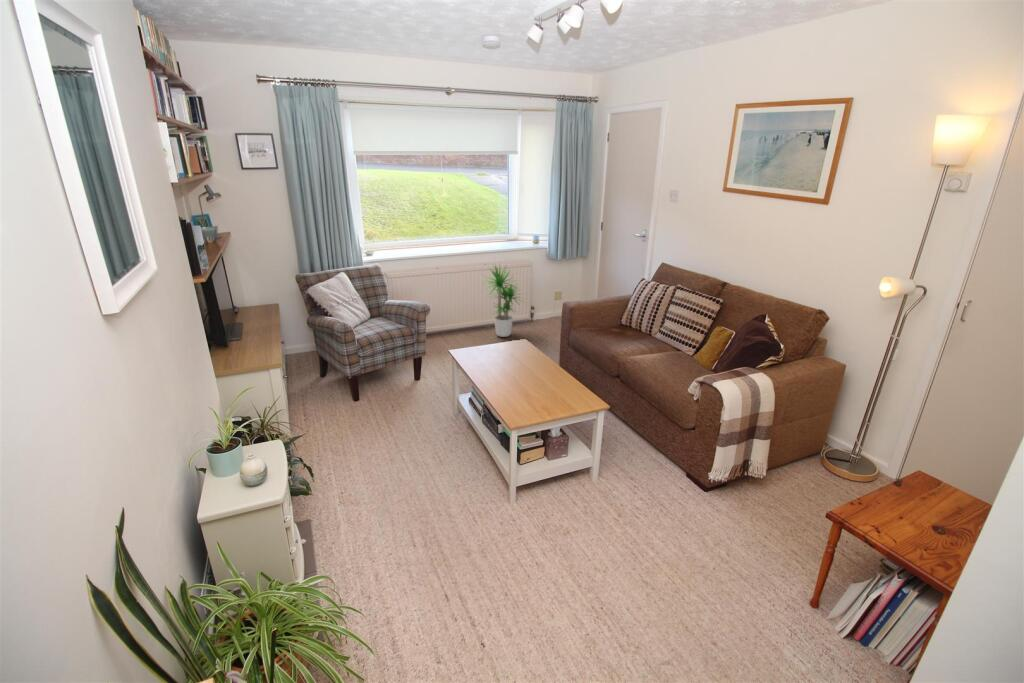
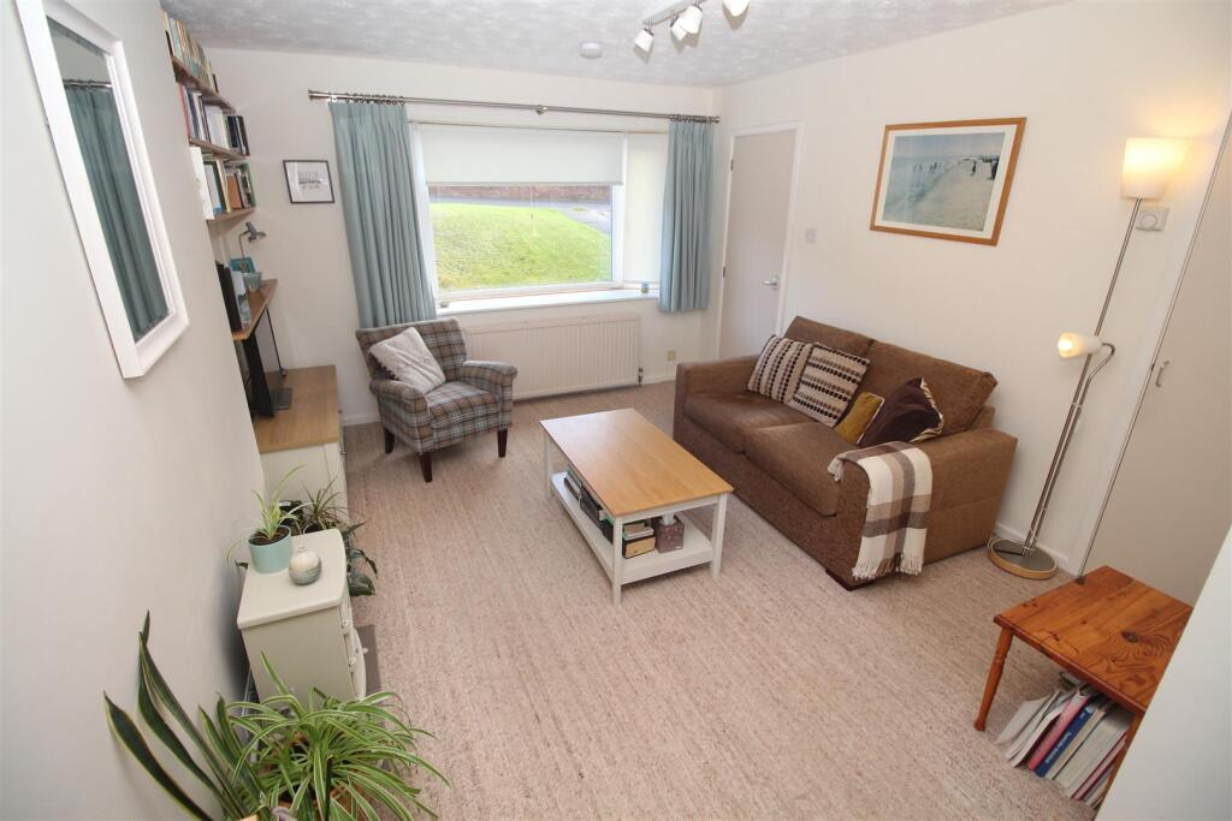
- potted plant [482,262,527,338]
